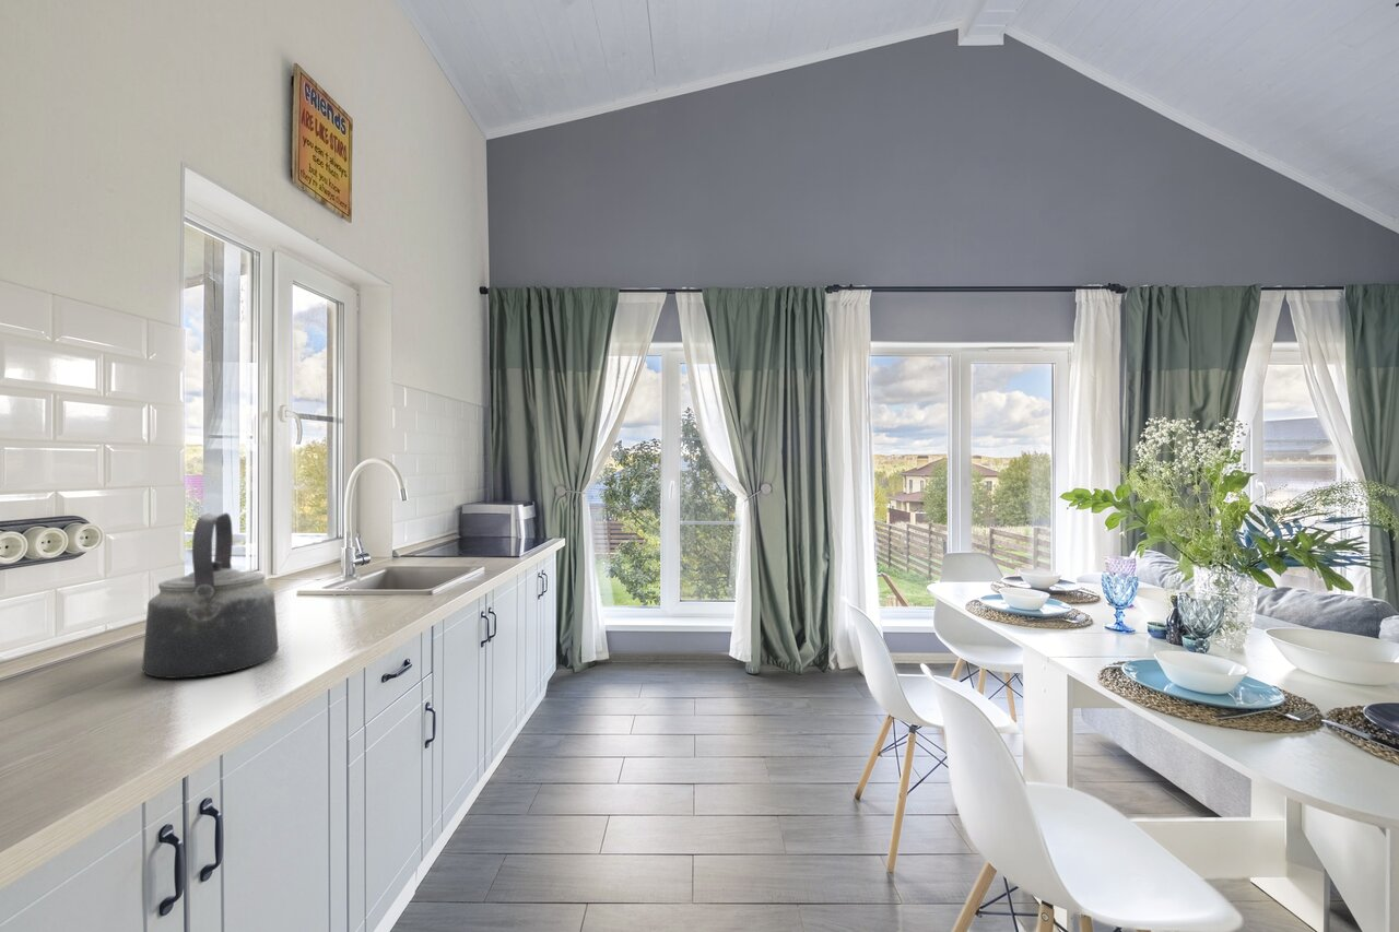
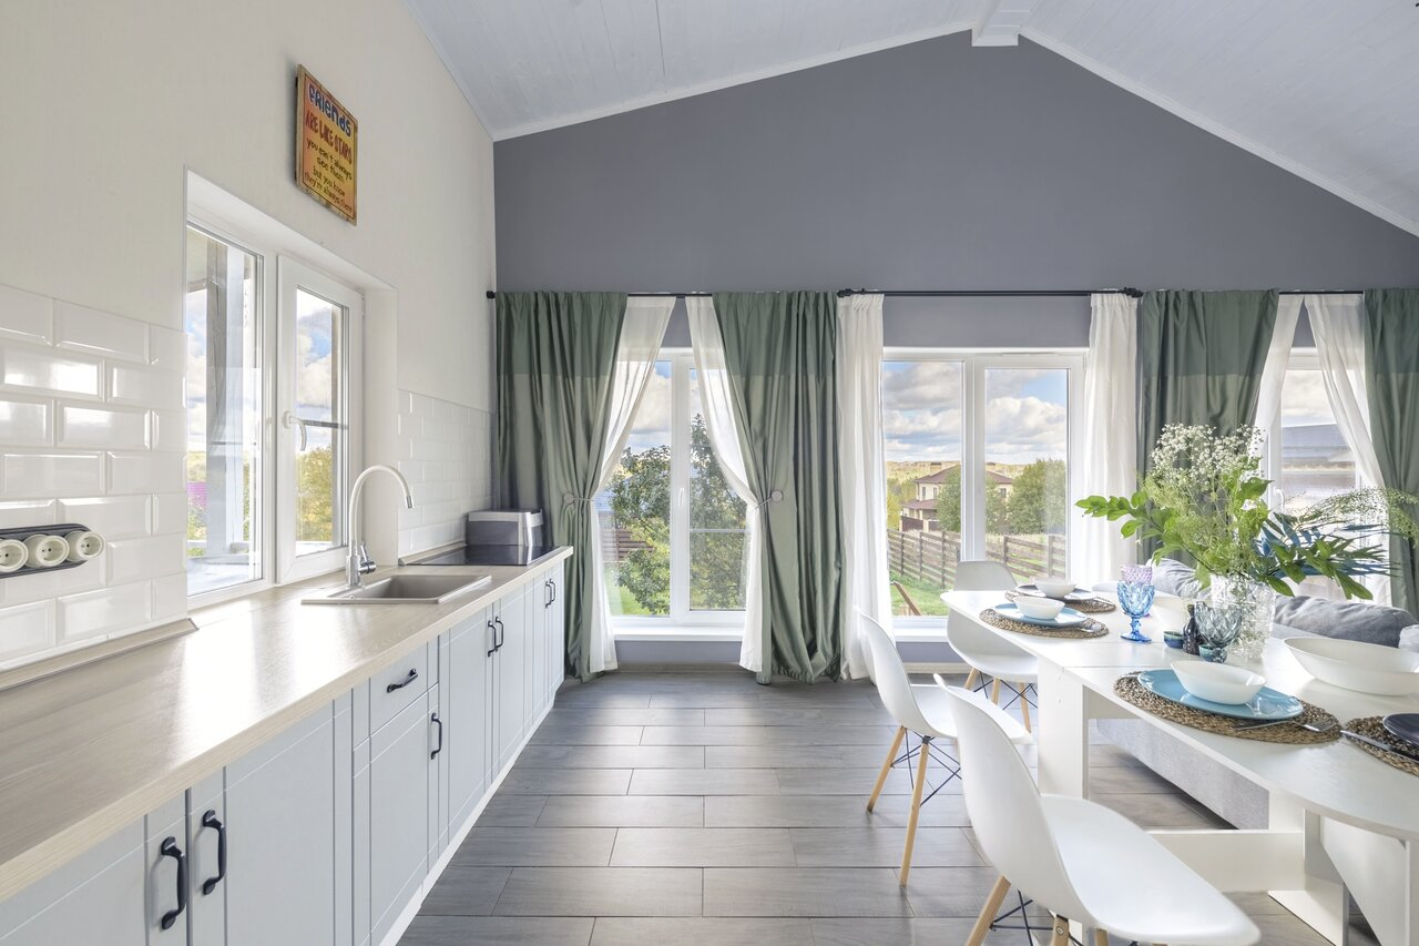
- kettle [141,511,280,680]
